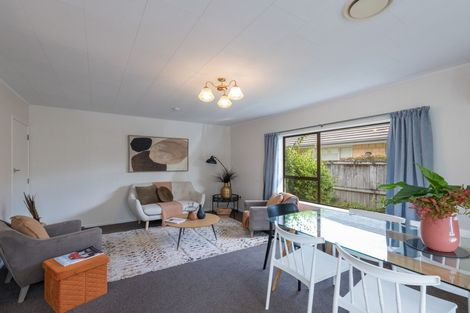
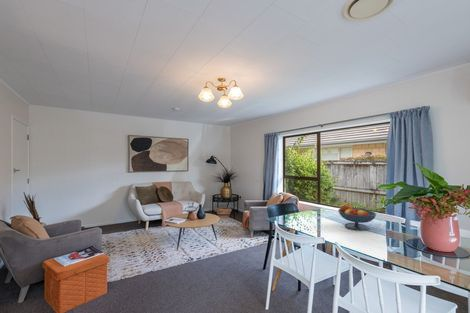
+ fruit bowl [337,204,377,231]
